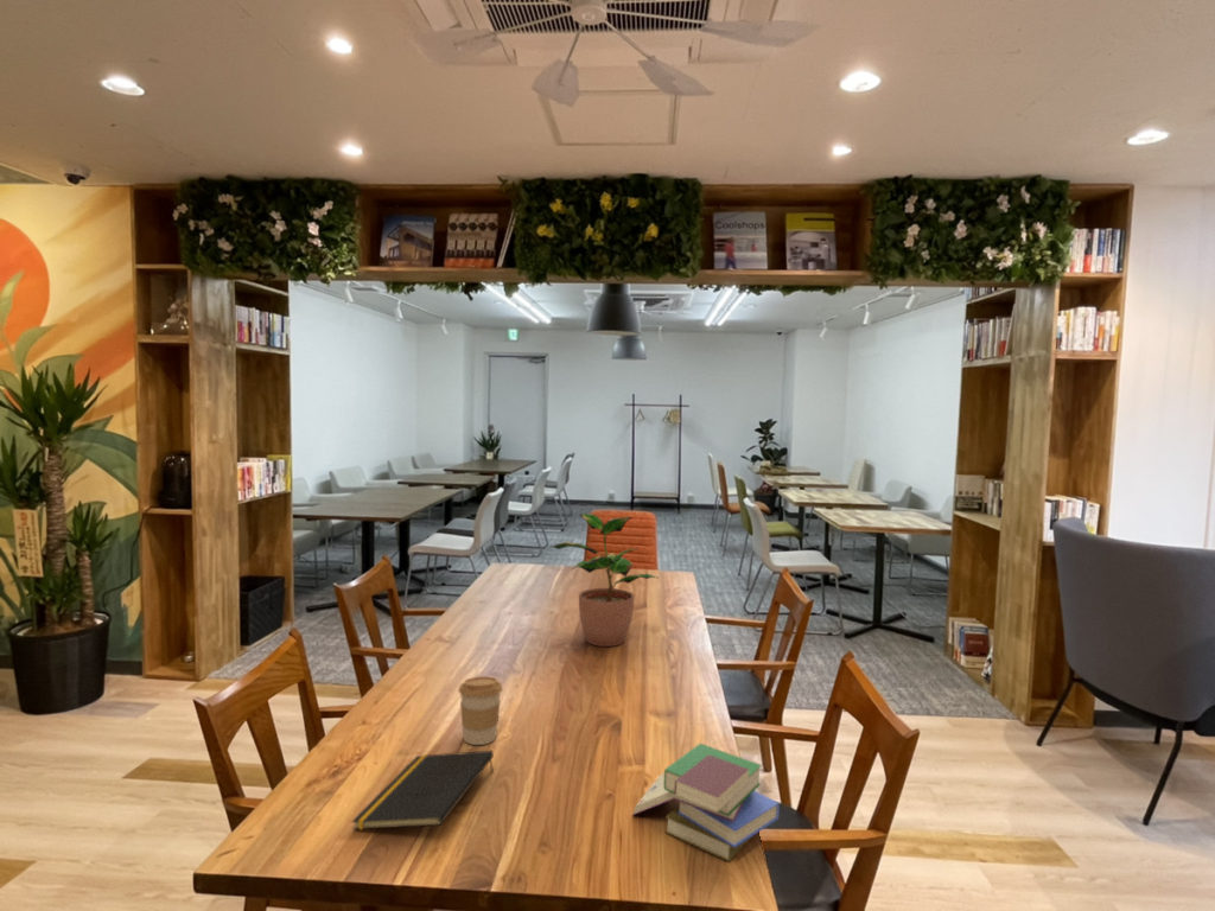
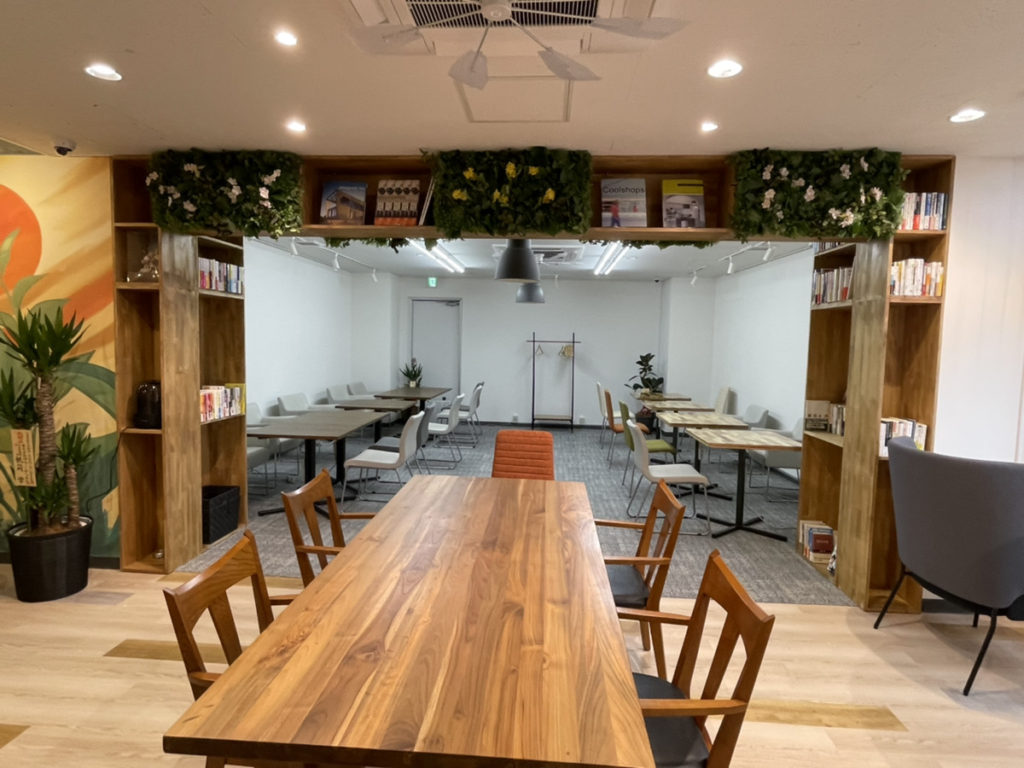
- book [630,743,781,862]
- potted plant [551,512,660,648]
- notepad [350,750,495,830]
- coffee cup [458,675,503,746]
